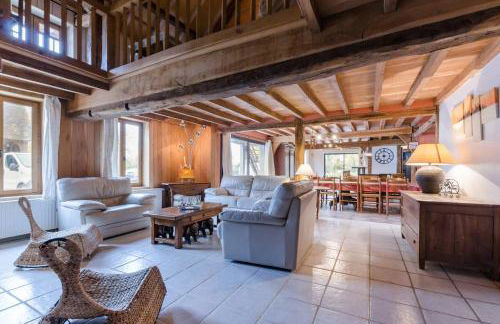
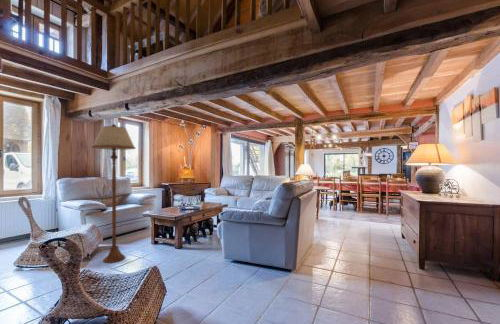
+ floor lamp [91,123,136,264]
